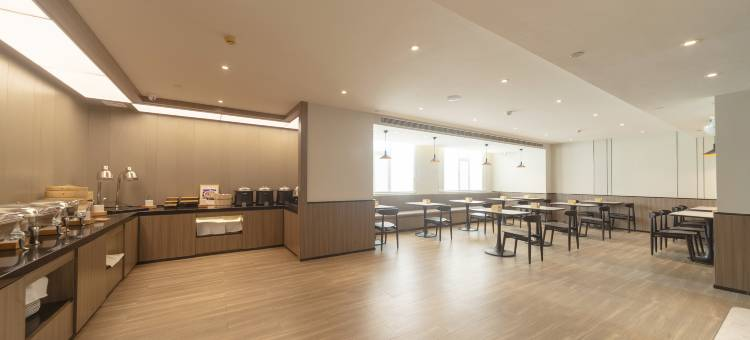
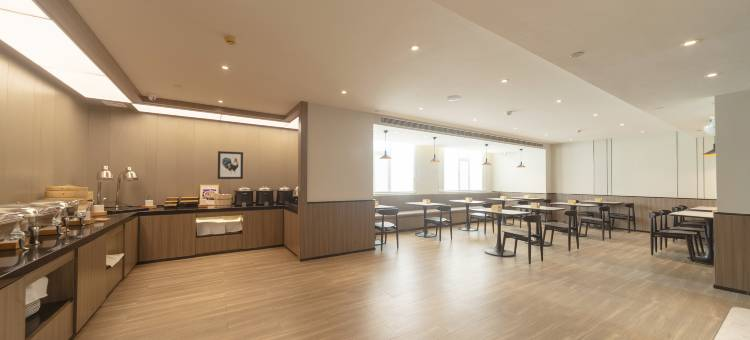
+ wall art [217,150,244,180]
